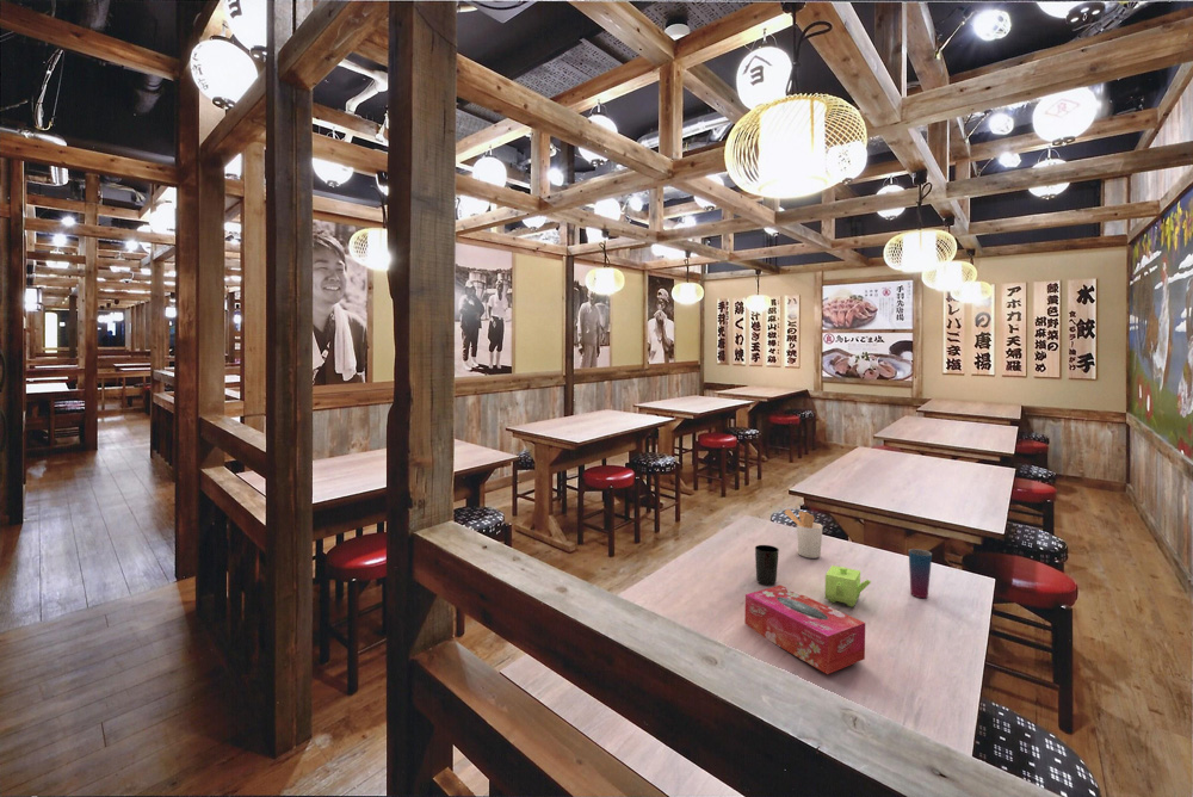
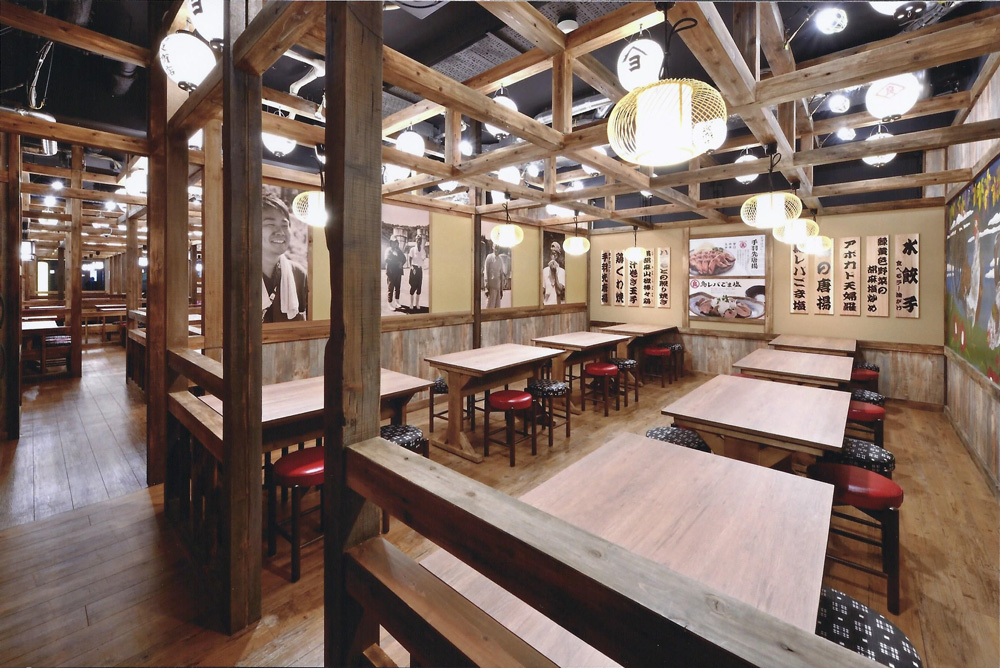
- cup [754,544,780,586]
- utensil holder [783,508,824,560]
- cup [908,548,933,599]
- teapot [824,564,872,608]
- tissue box [744,585,866,675]
